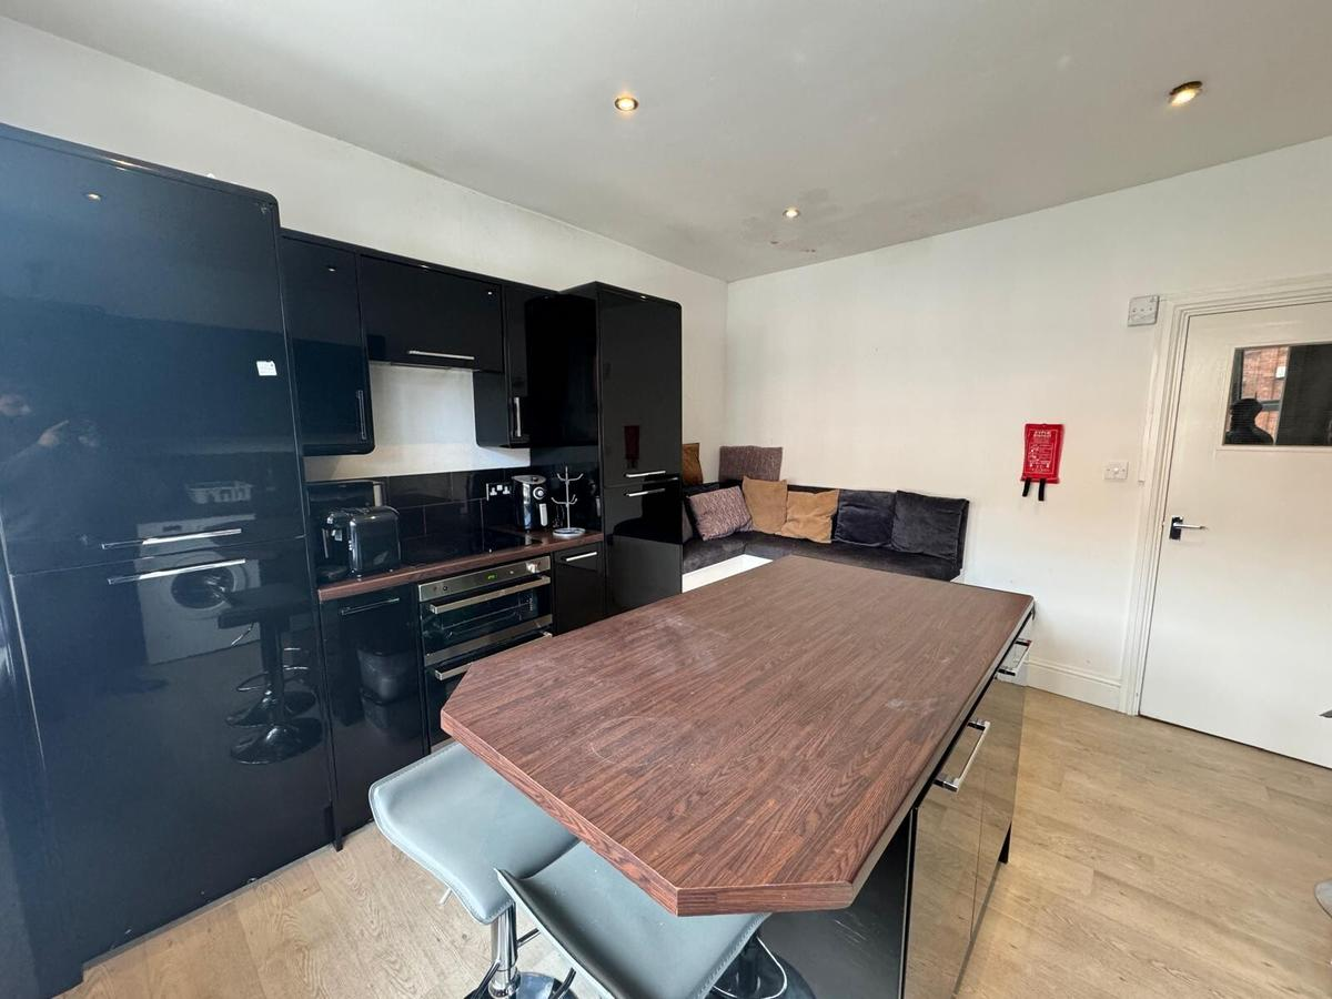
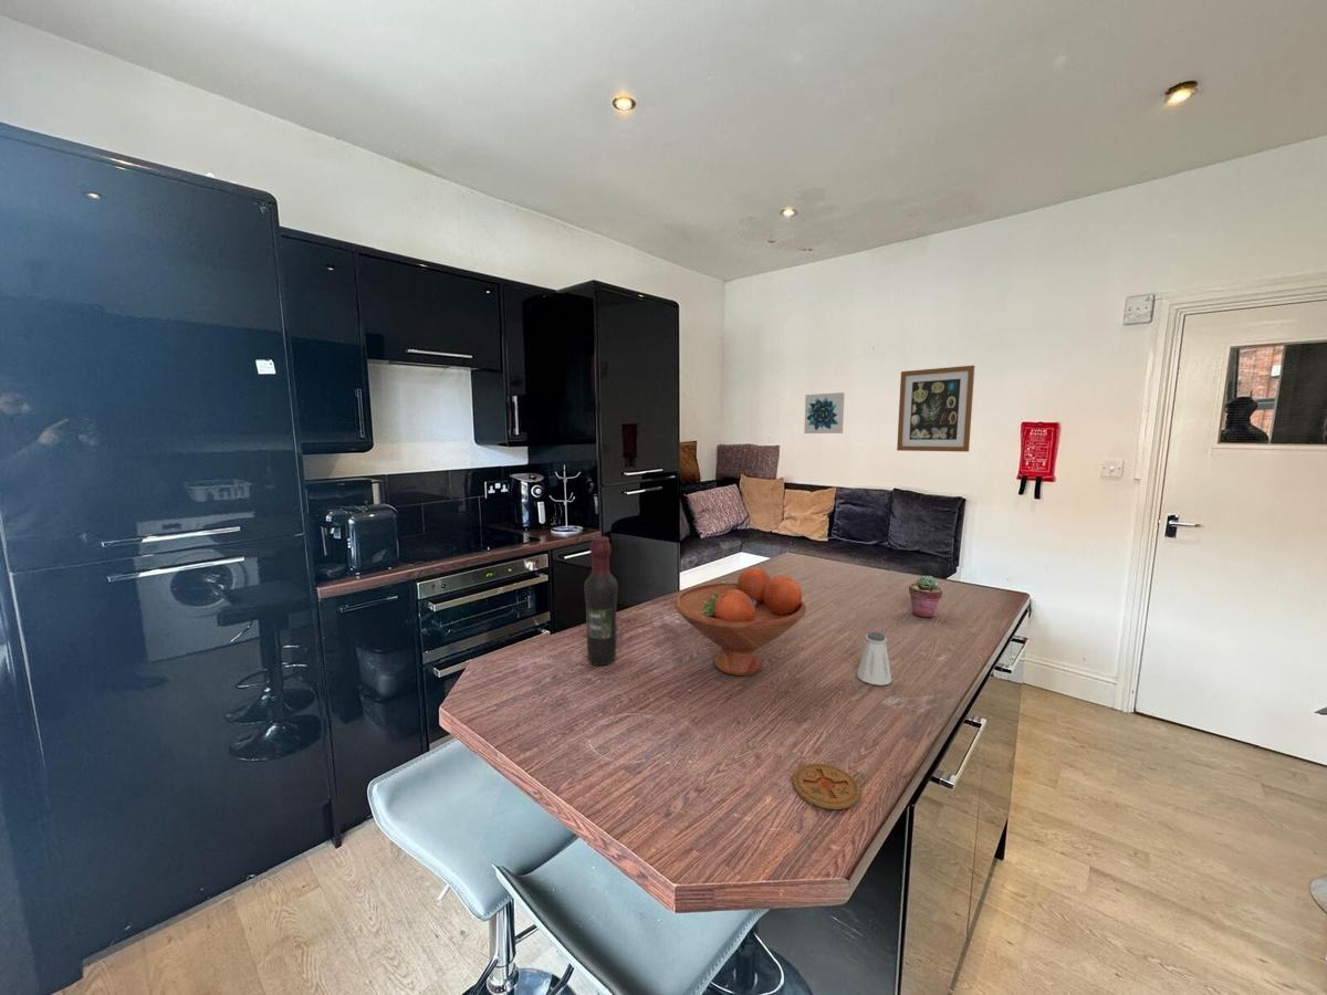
+ saltshaker [856,631,892,687]
+ coaster [792,762,860,810]
+ wall art [896,365,975,453]
+ wall art [803,391,845,434]
+ fruit bowl [673,566,807,677]
+ wine bottle [583,535,619,667]
+ potted succulent [908,575,944,618]
